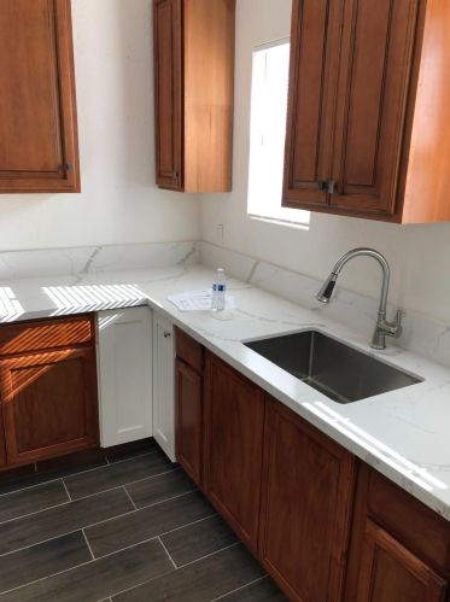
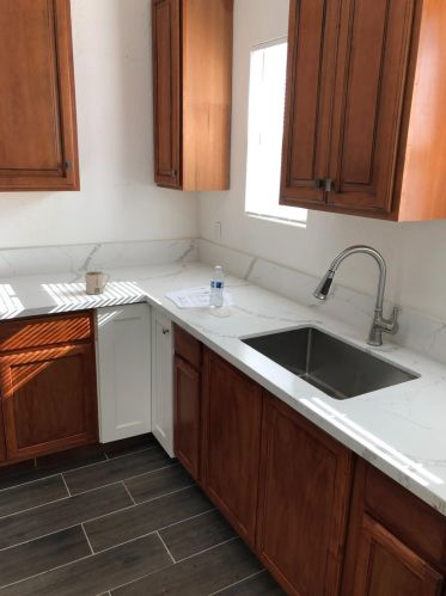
+ mug [84,270,111,295]
